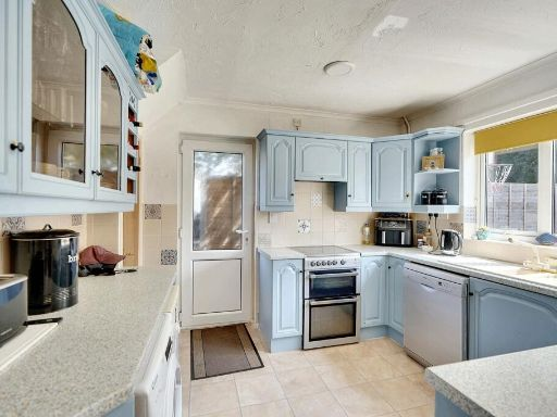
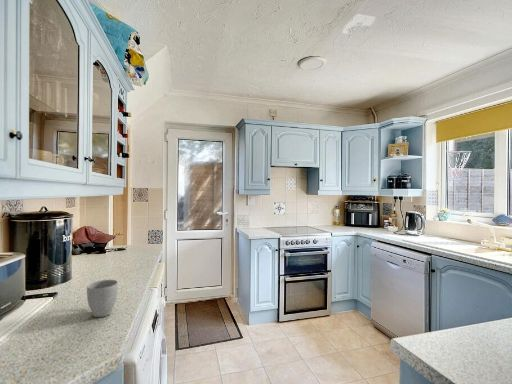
+ mug [86,279,119,318]
